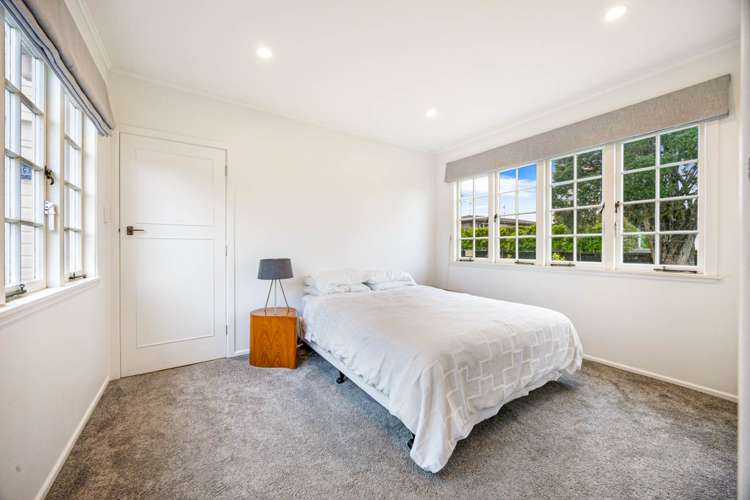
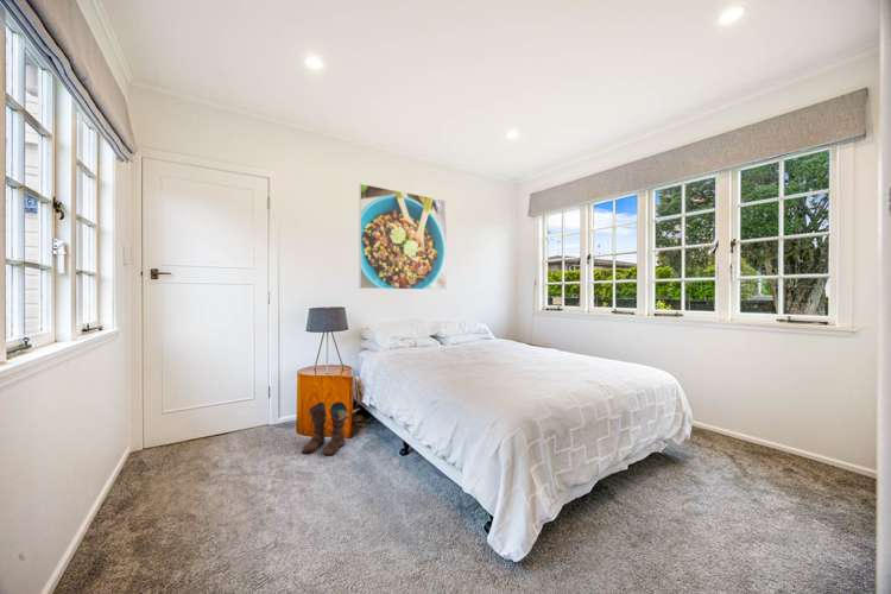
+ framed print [358,183,448,291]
+ boots [301,400,350,456]
